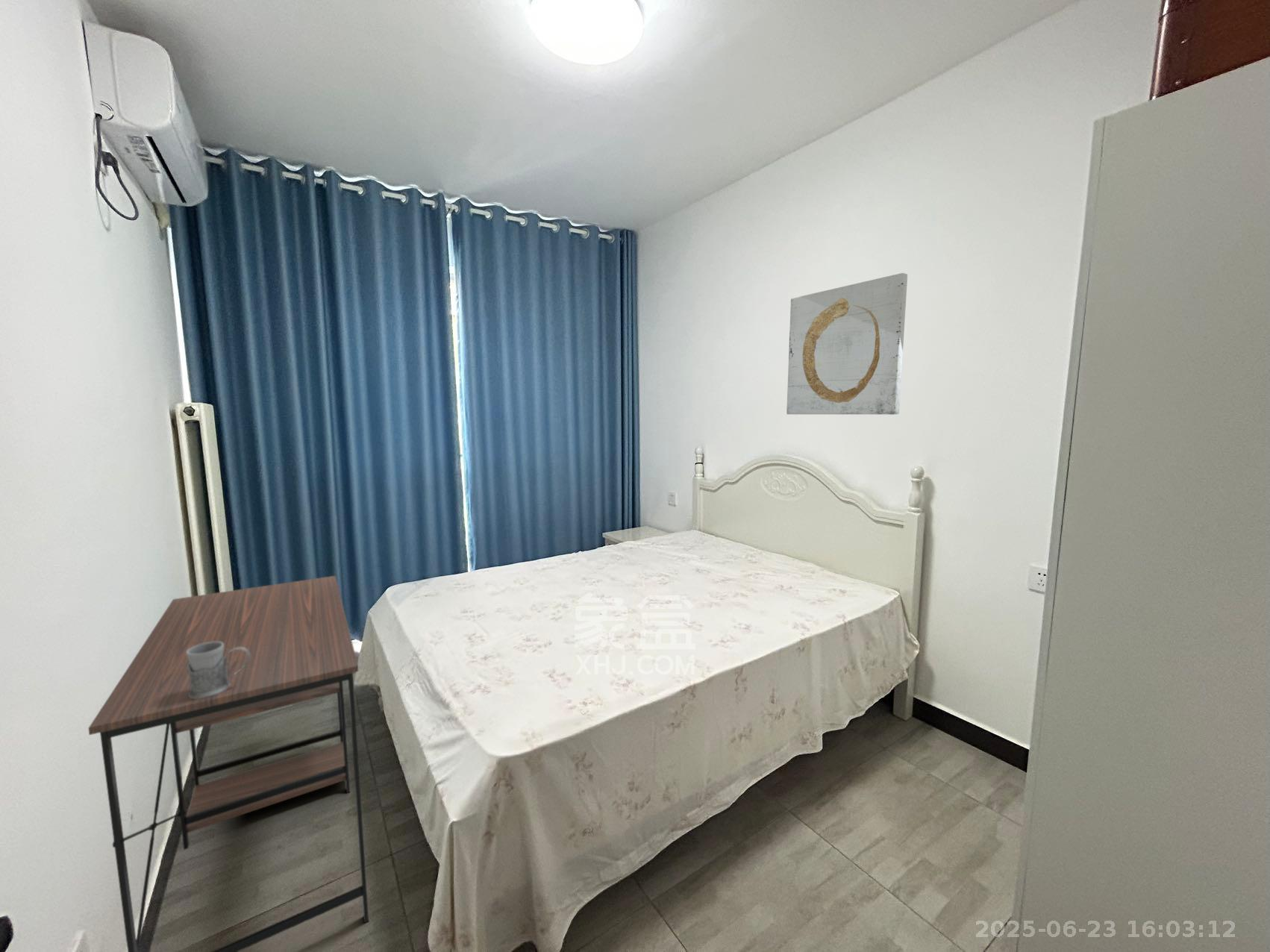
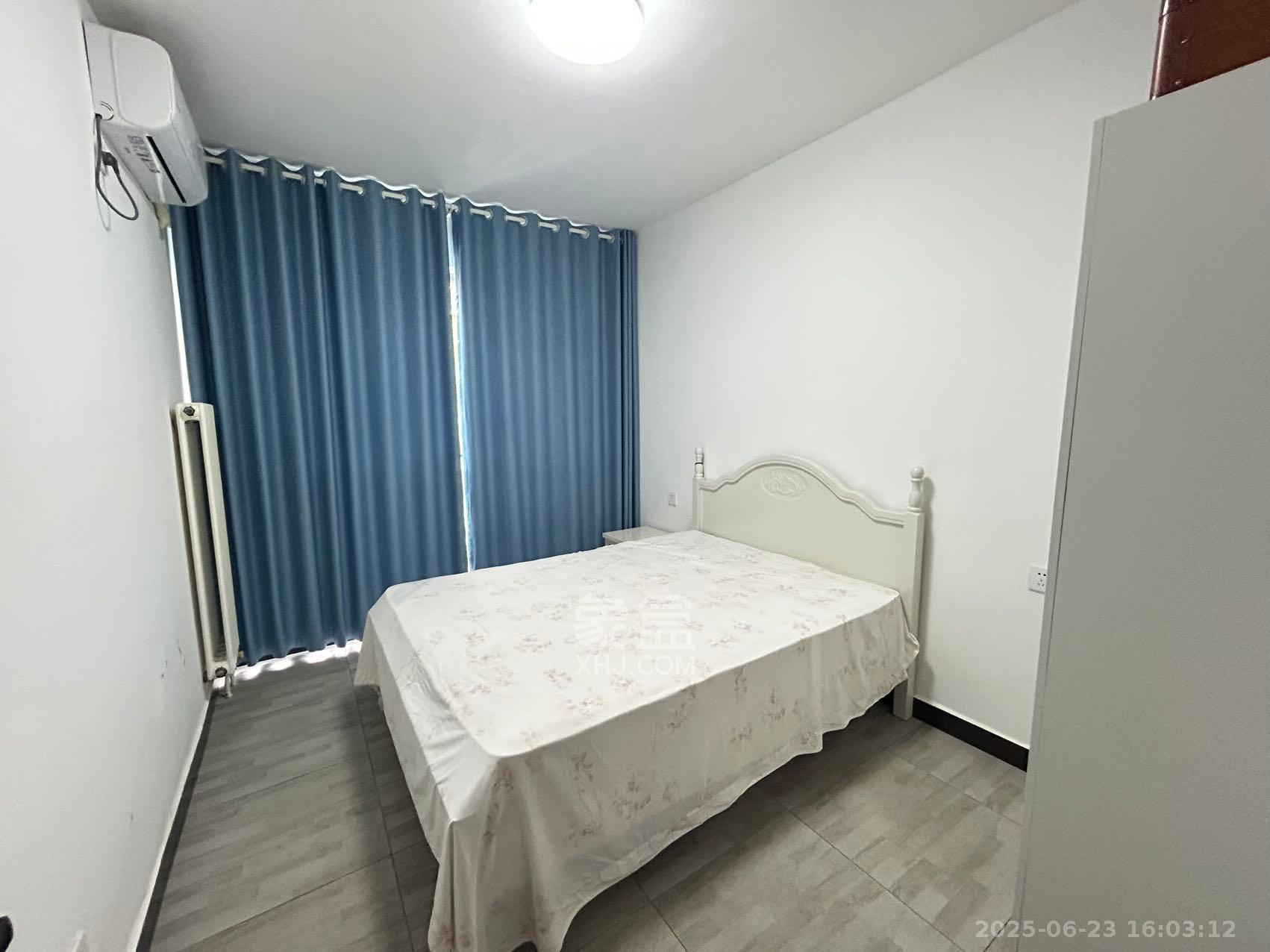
- wall art [786,272,908,416]
- mug [187,642,250,699]
- desk [87,575,369,952]
